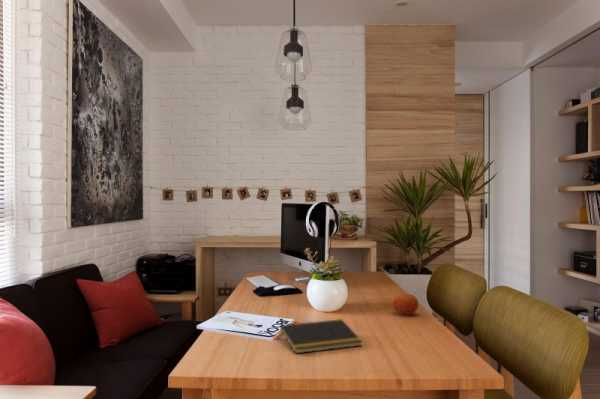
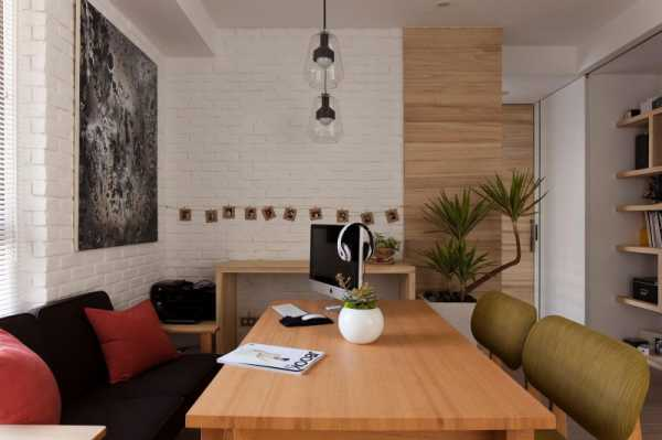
- fruit [392,293,419,315]
- notepad [277,318,364,354]
